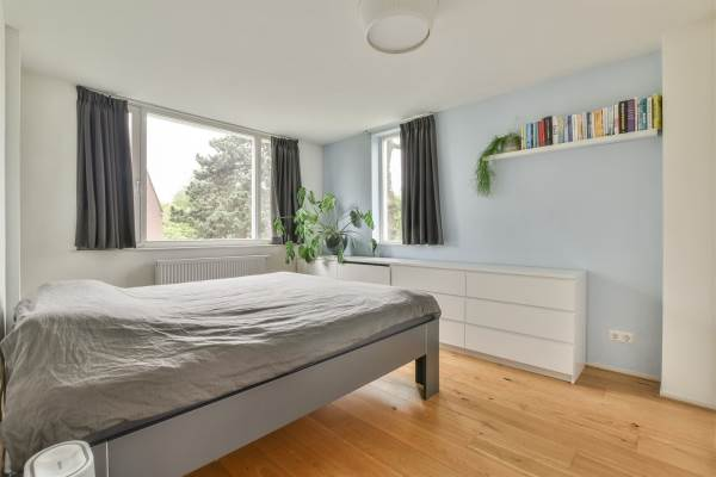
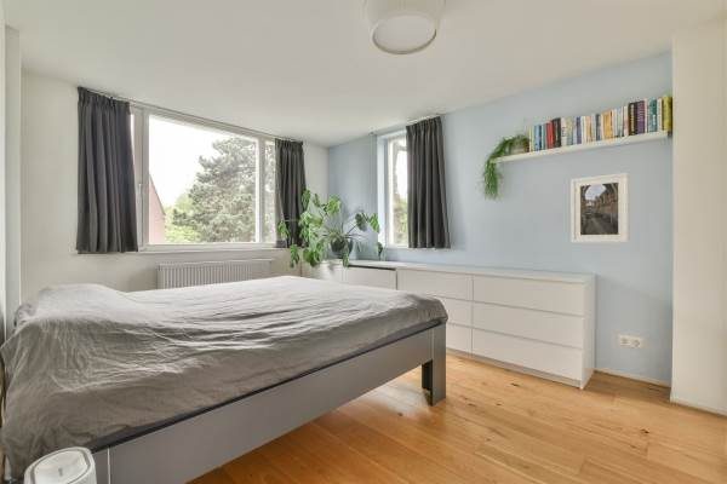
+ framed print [569,172,630,244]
